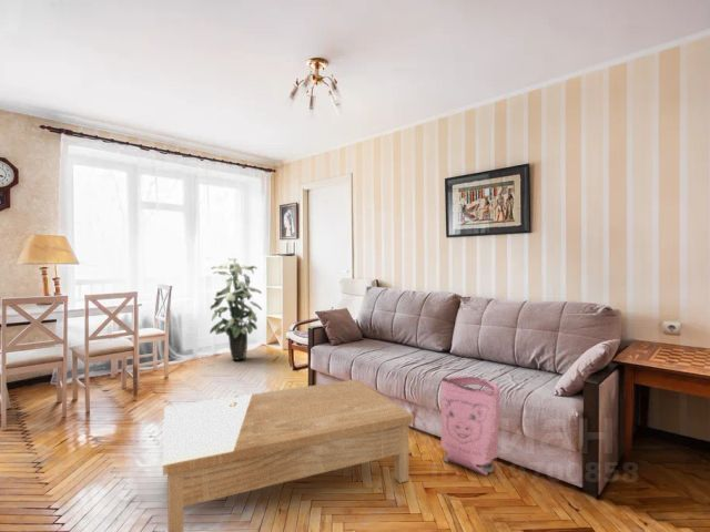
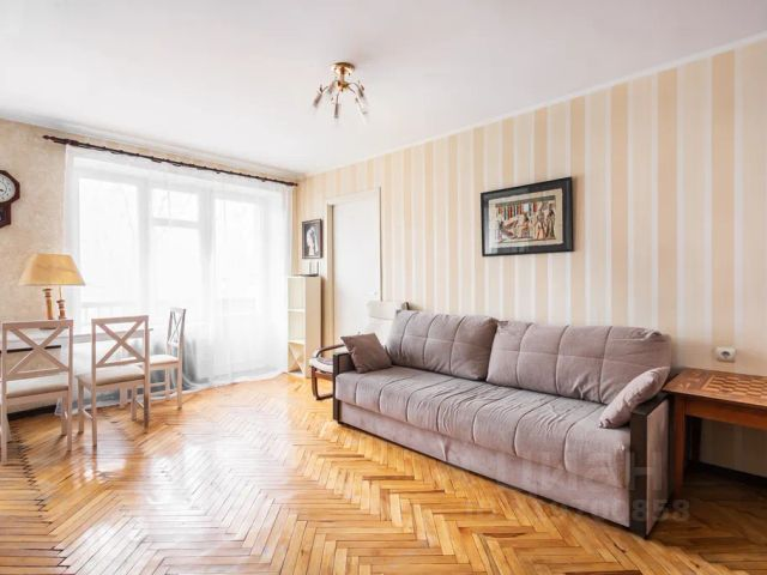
- coffee table [162,378,415,532]
- bag [439,375,501,477]
- indoor plant [209,257,263,361]
